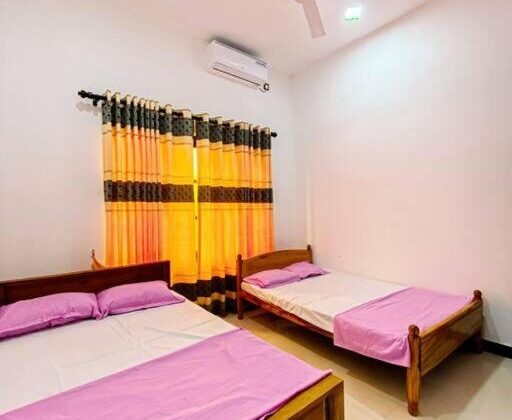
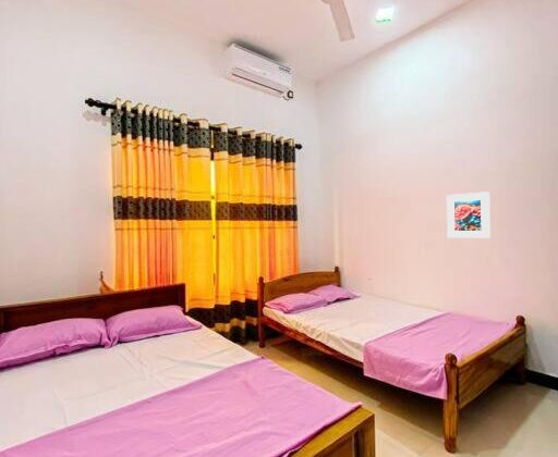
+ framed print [446,190,492,239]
